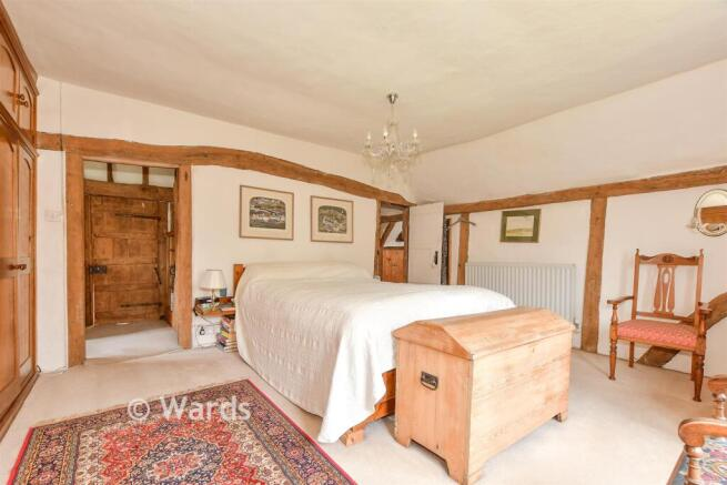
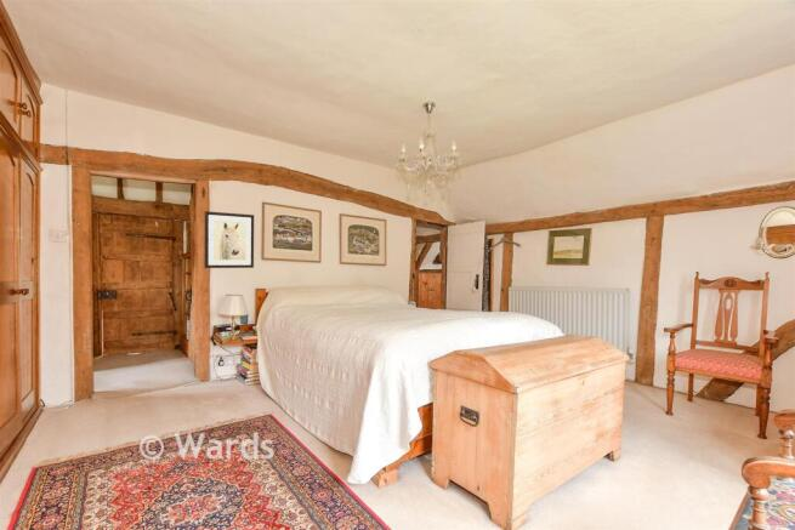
+ wall art [204,210,255,269]
